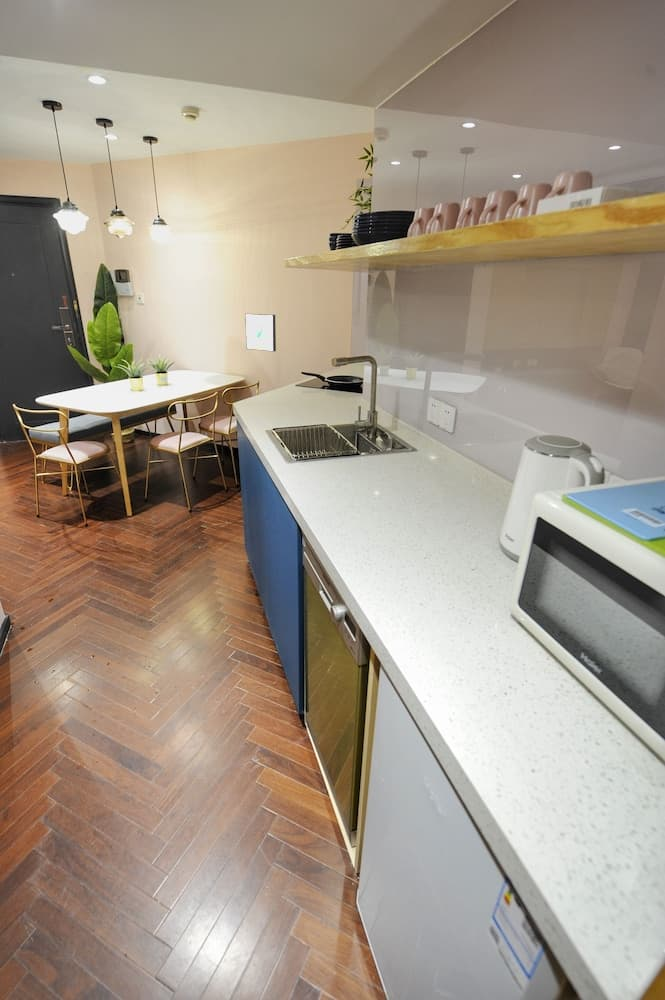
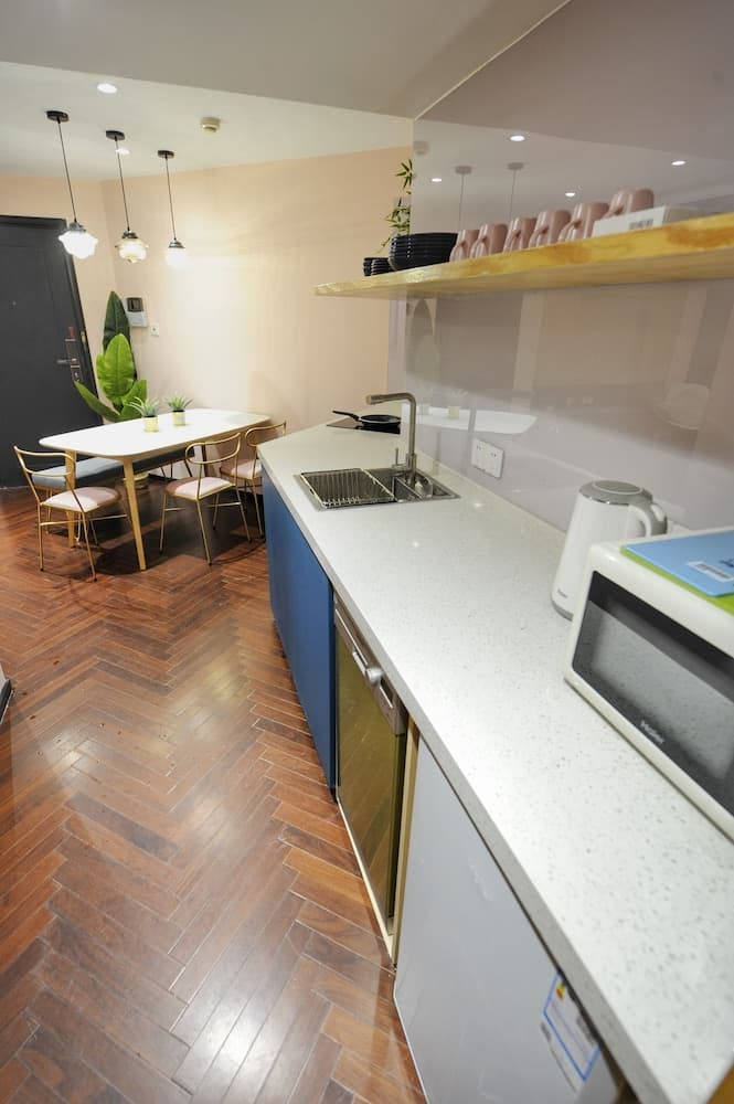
- wall art [244,312,277,353]
